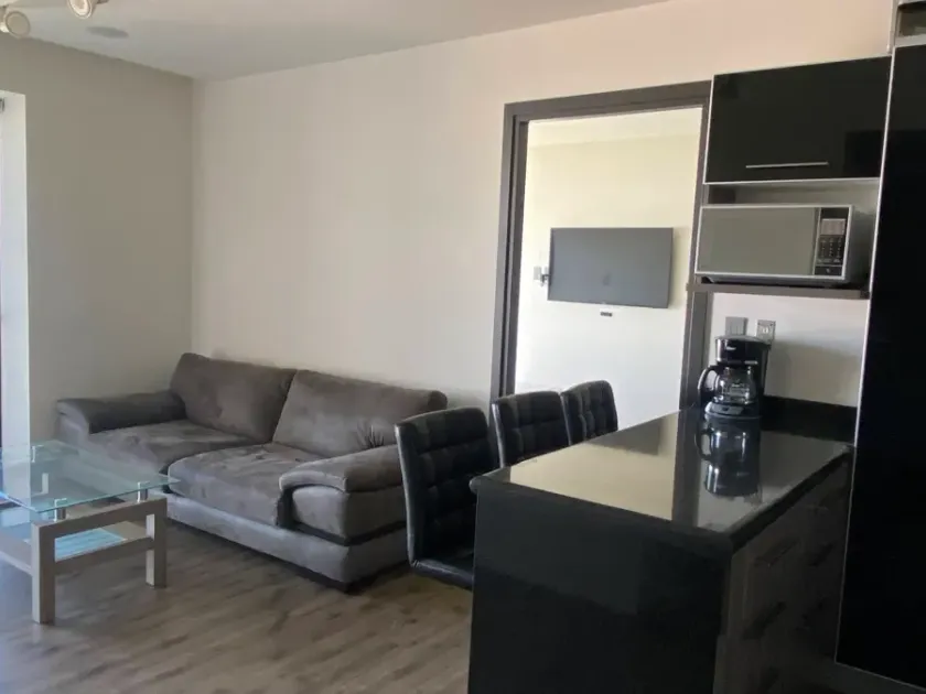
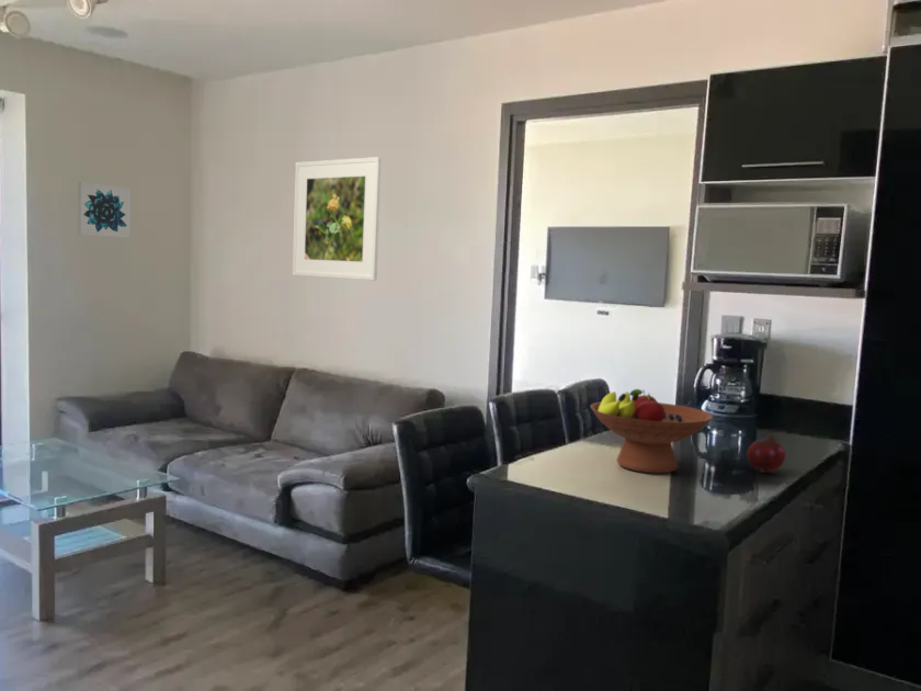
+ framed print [292,156,383,282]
+ fruit [747,433,786,474]
+ wall art [77,181,132,239]
+ fruit bowl [589,388,714,474]
